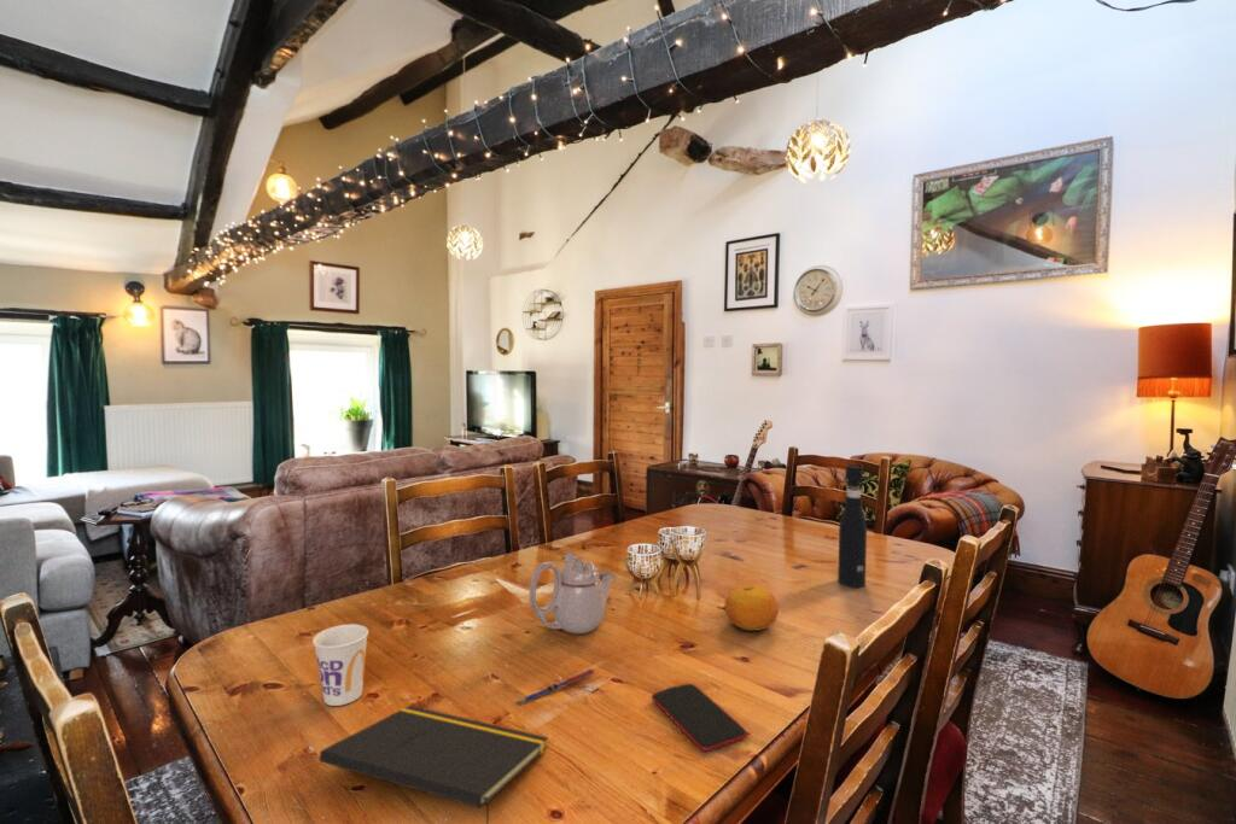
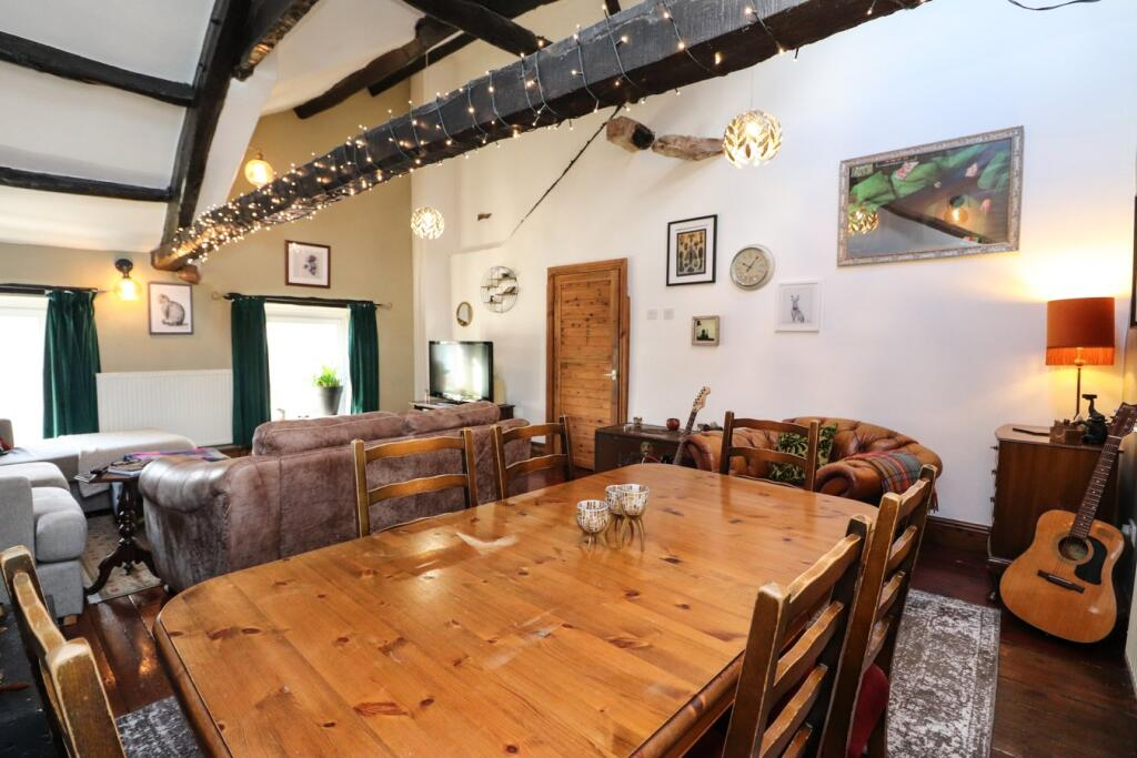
- smartphone [651,683,752,753]
- pen [517,668,595,705]
- notepad [319,705,549,824]
- fruit [724,583,780,632]
- cup [311,623,369,707]
- pepper grinder [836,464,868,589]
- teapot [527,549,617,636]
